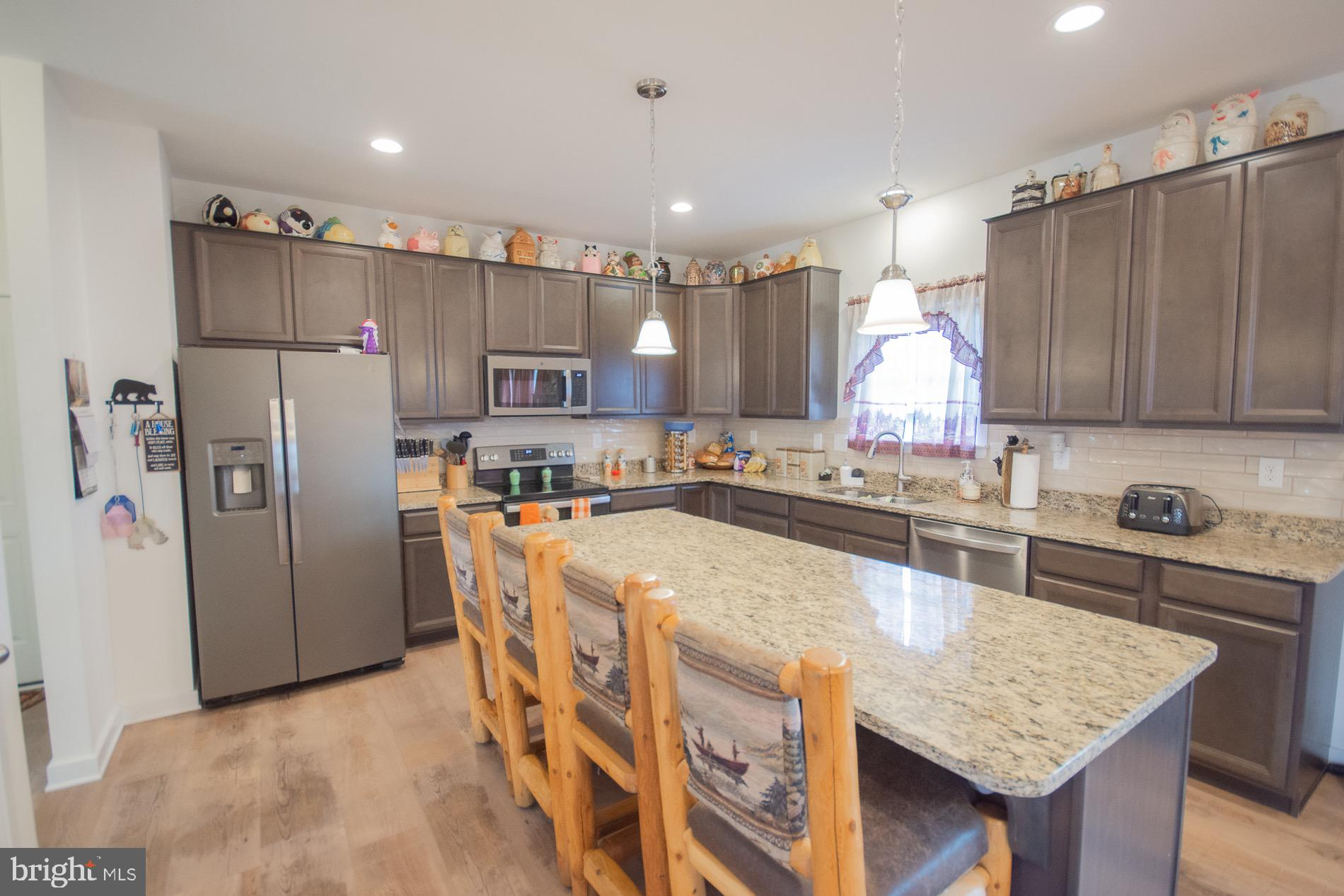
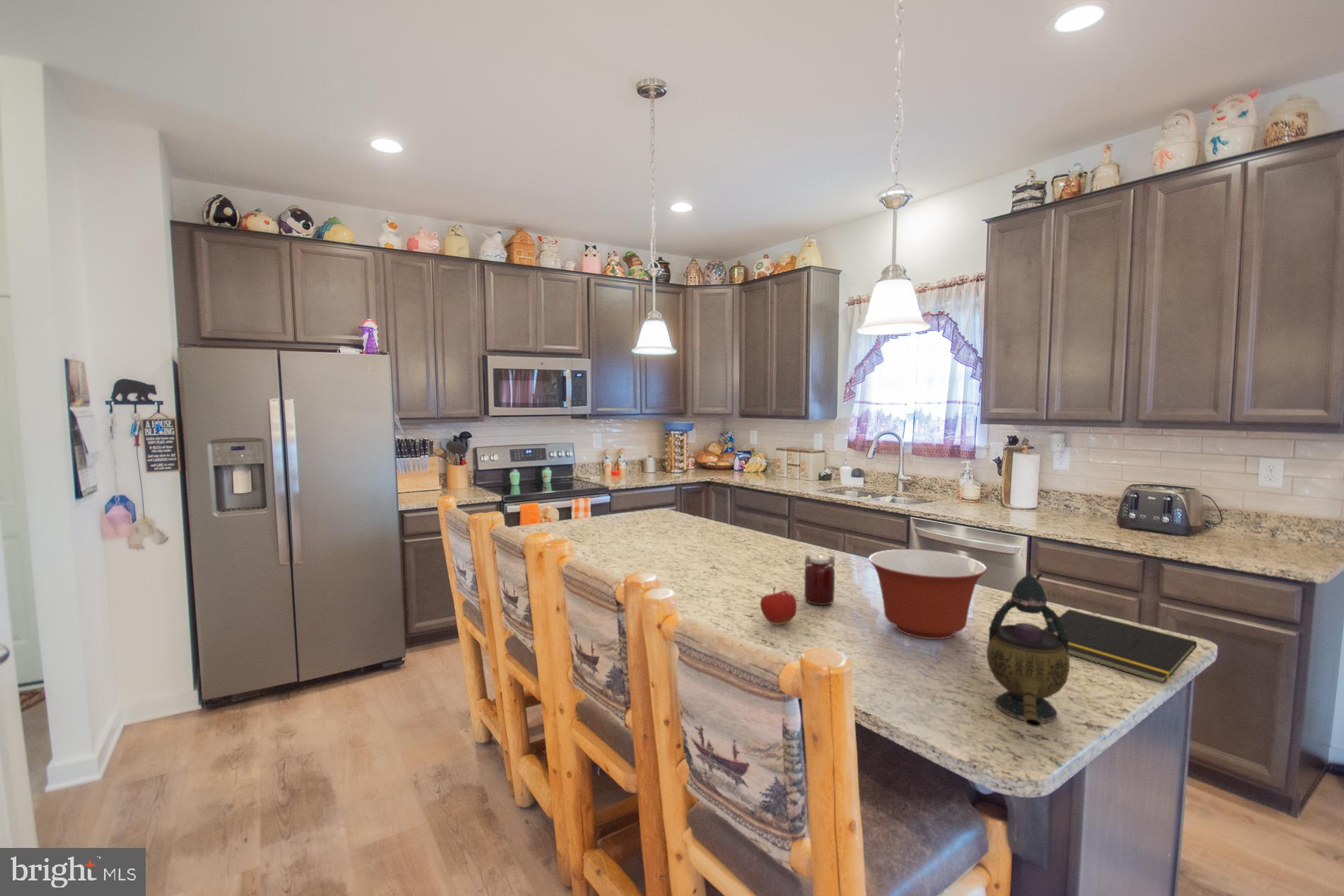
+ fruit [760,586,798,625]
+ notepad [1043,609,1198,685]
+ mixing bowl [868,549,987,640]
+ teapot [986,573,1070,728]
+ jar [804,554,835,606]
